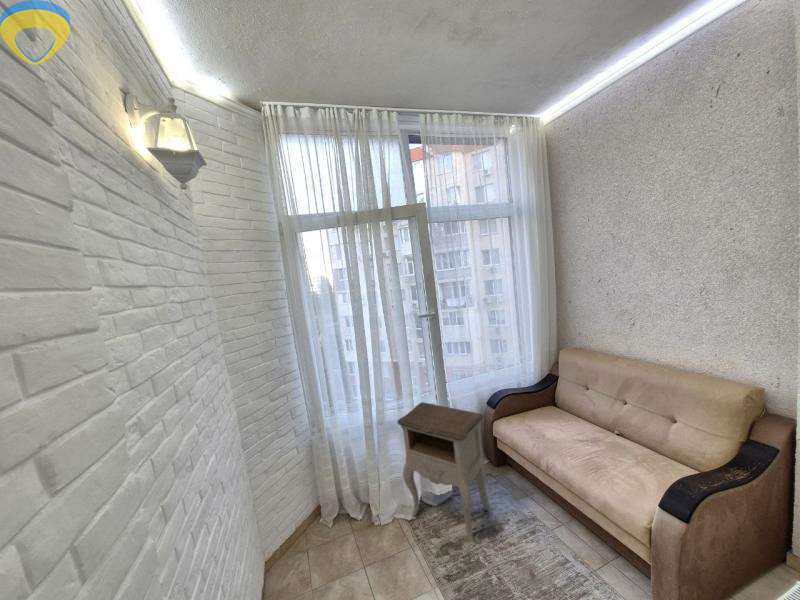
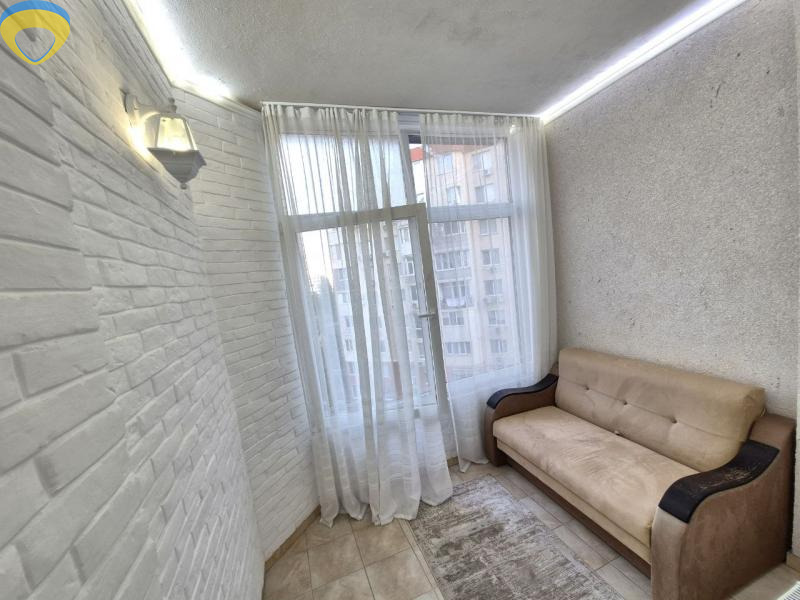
- nightstand [396,401,491,543]
